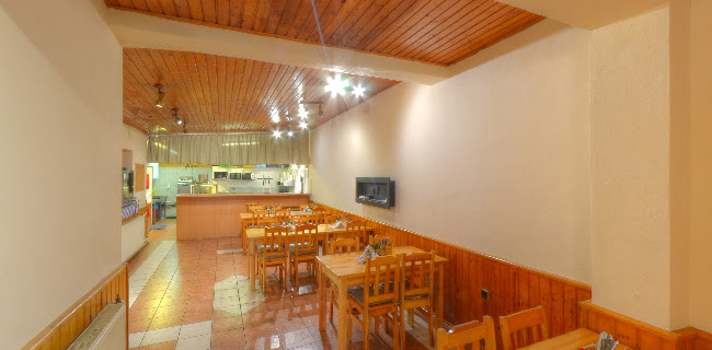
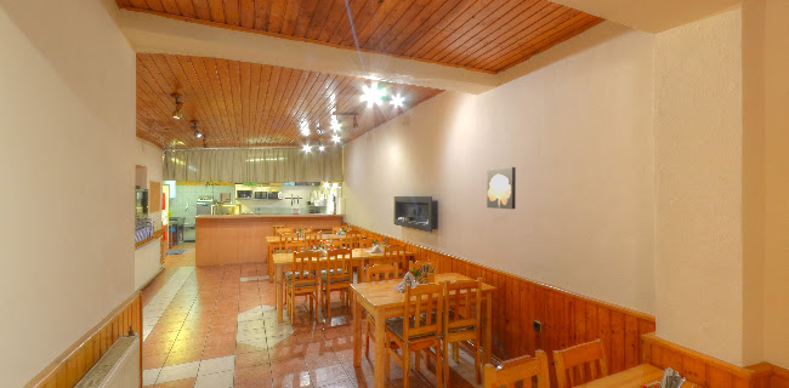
+ wall art [486,166,517,210]
